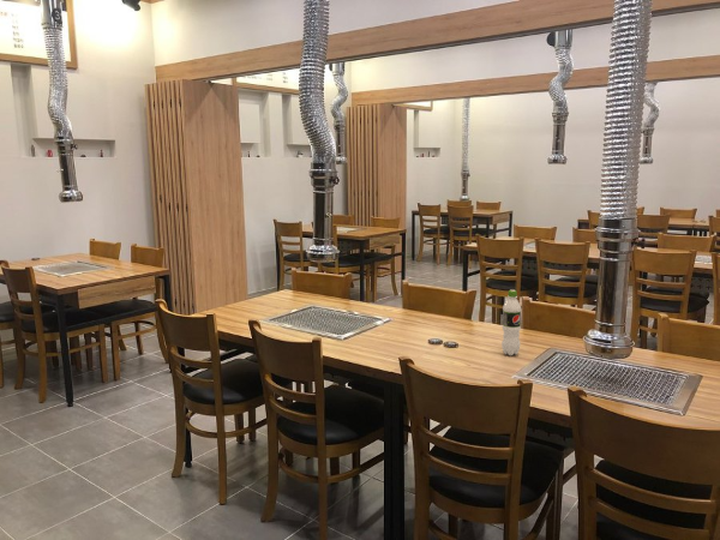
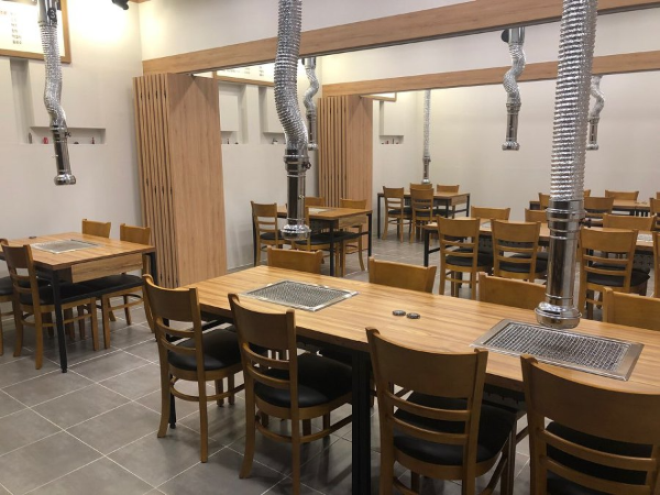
- pop [500,289,522,356]
